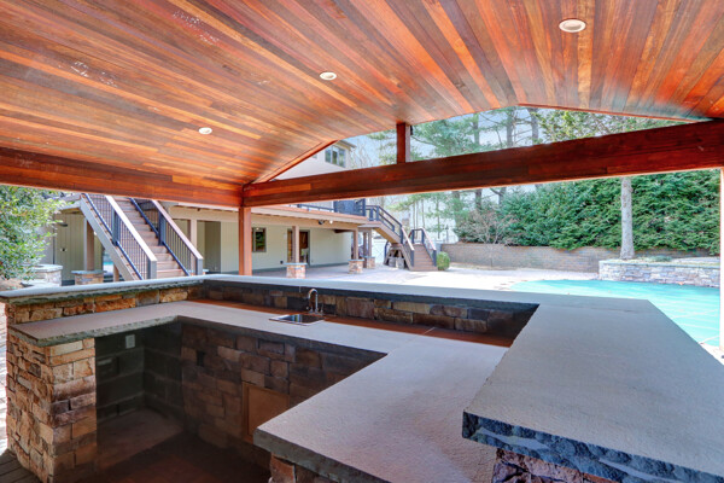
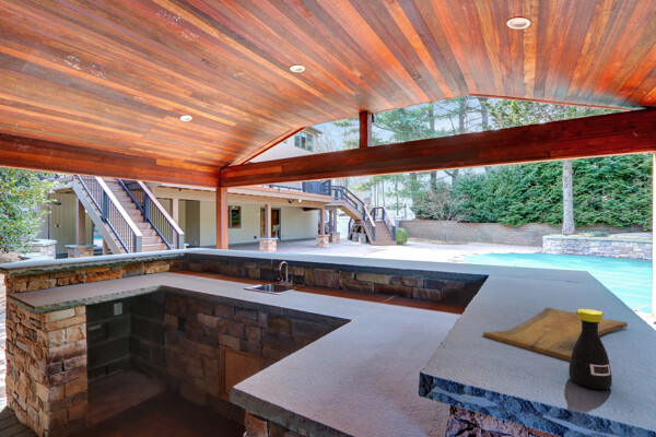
+ cutting board [482,307,629,362]
+ bottle [567,308,613,391]
